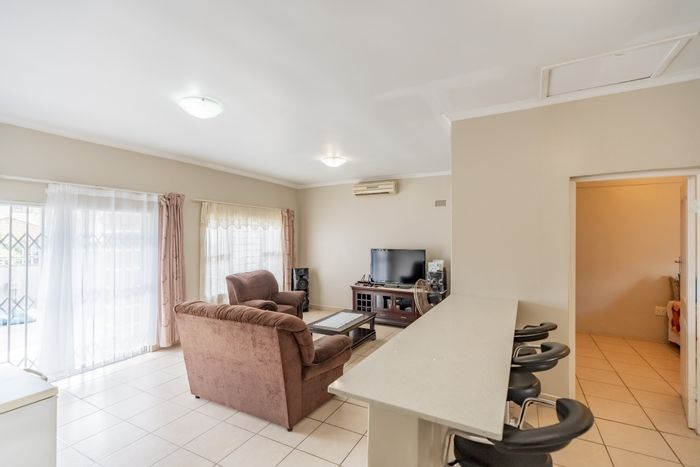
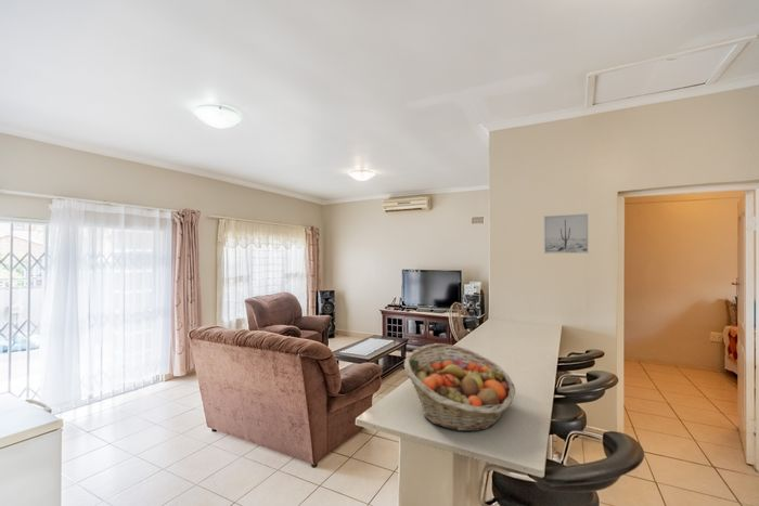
+ fruit basket [403,342,516,432]
+ wall art [543,212,590,255]
